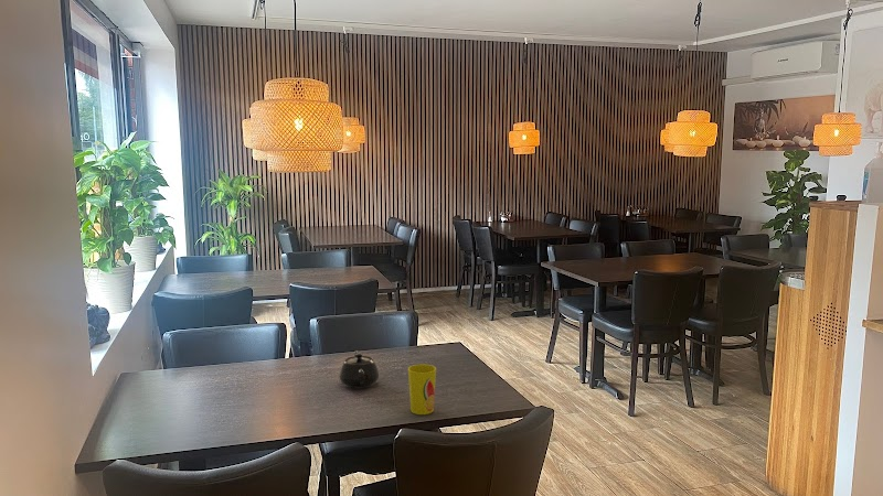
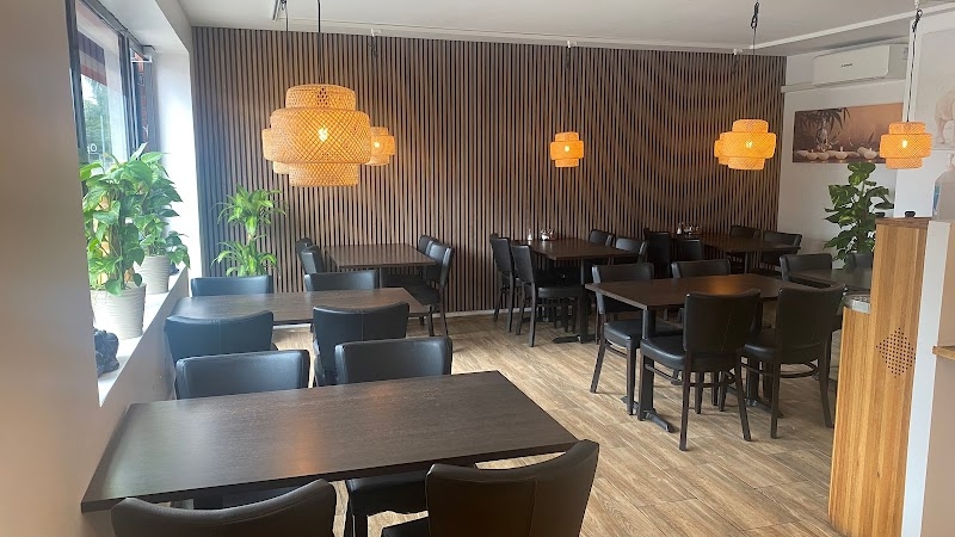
- teapot [338,349,381,389]
- cup [407,364,437,416]
